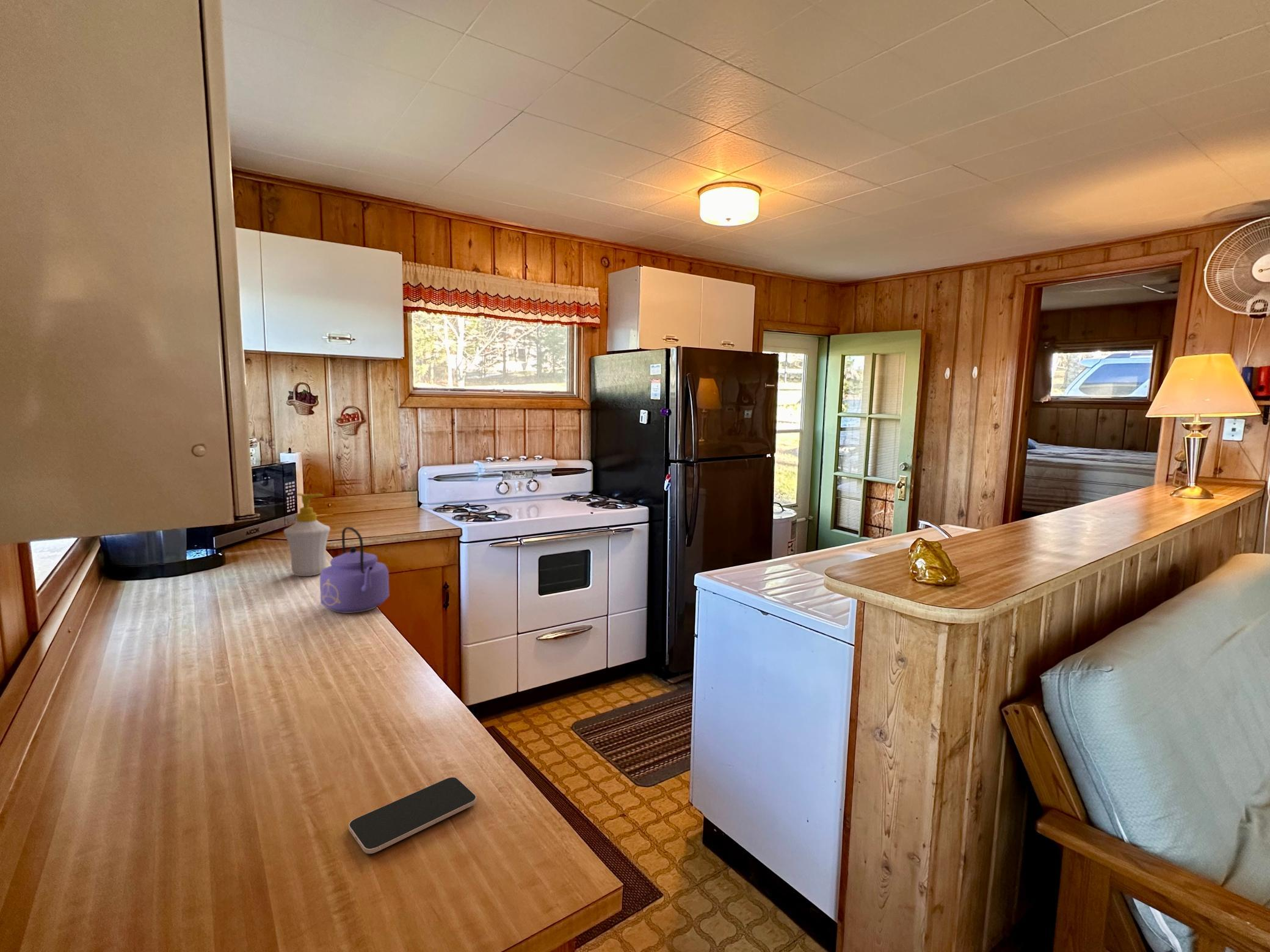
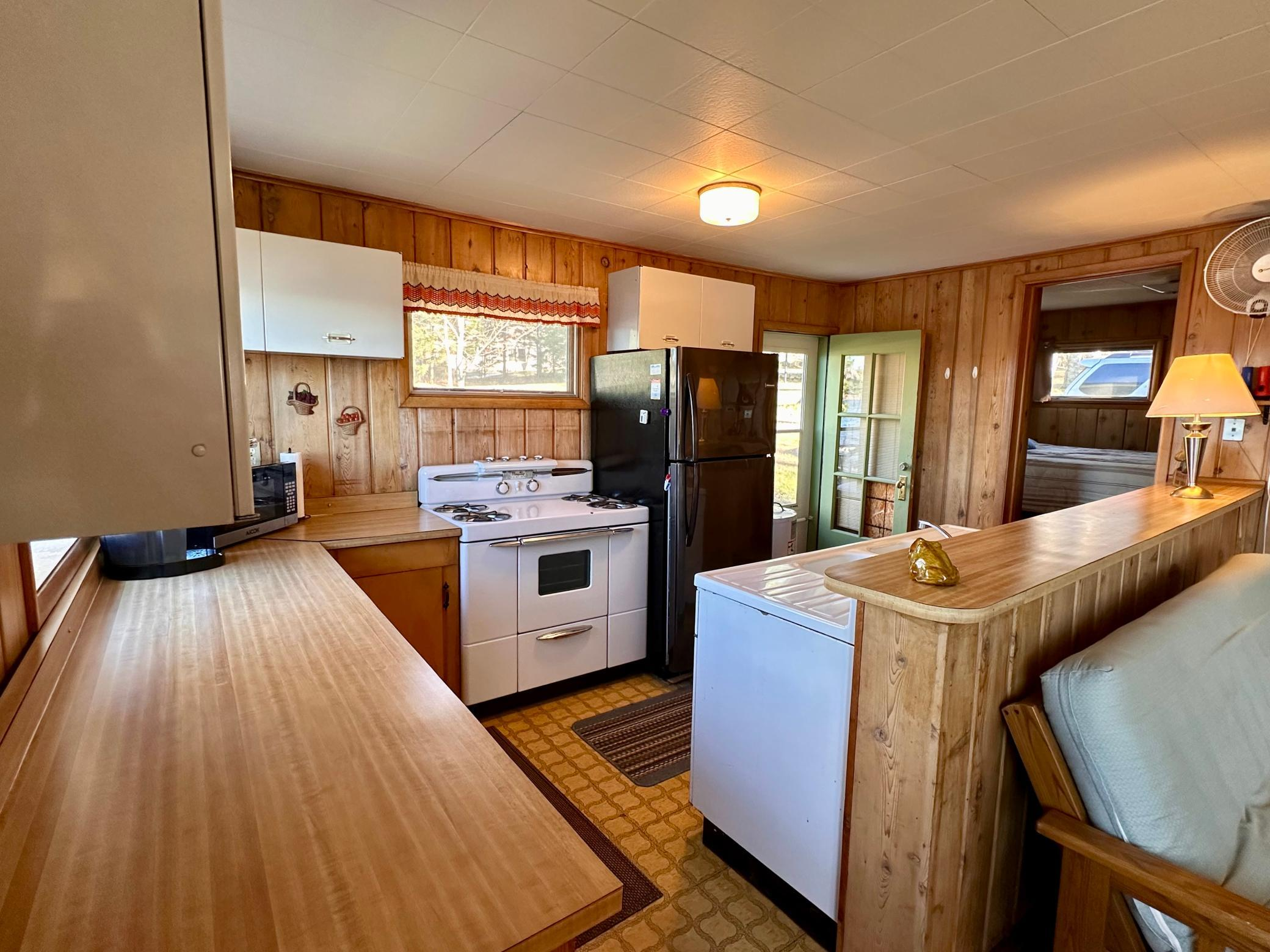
- smartphone [348,776,477,854]
- soap bottle [283,492,331,577]
- kettle [319,526,390,614]
